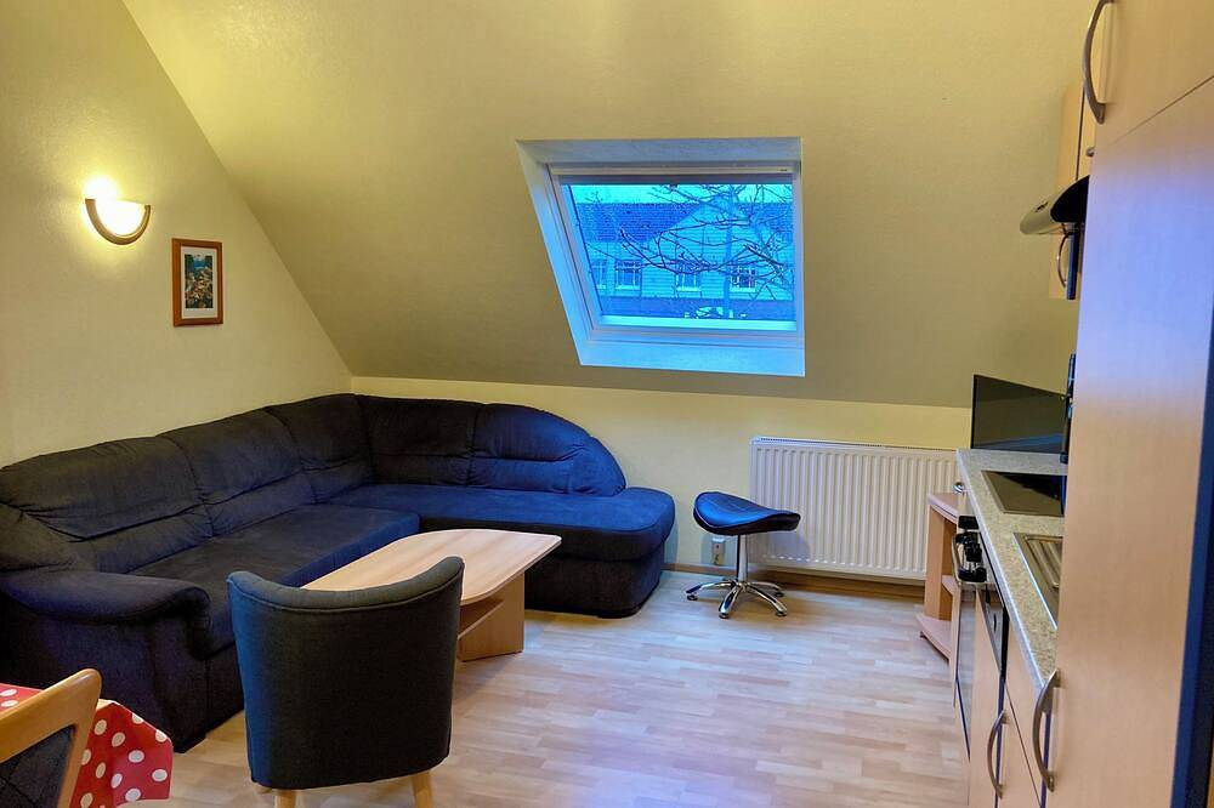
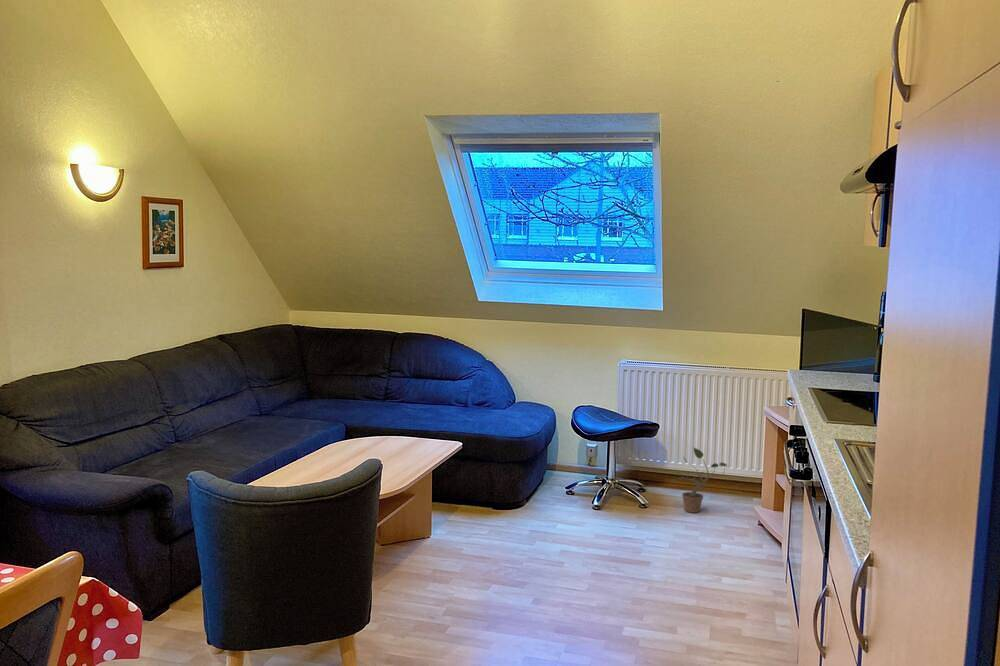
+ potted plant [668,446,728,514]
